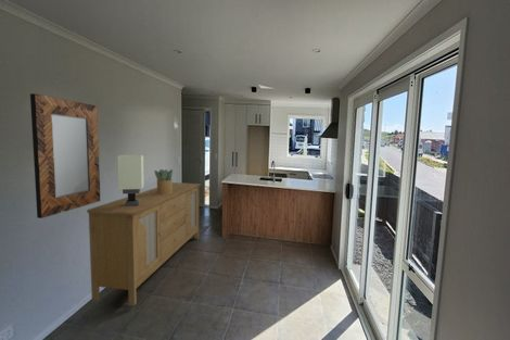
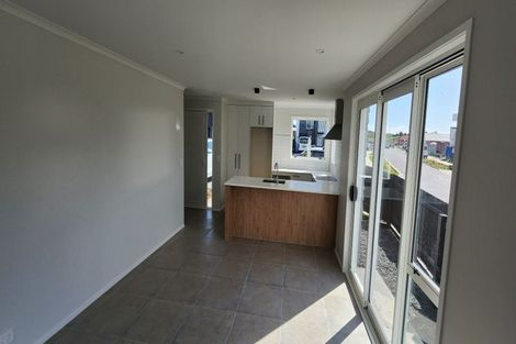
- home mirror [29,92,101,219]
- potted plant [153,168,174,194]
- sideboard [86,181,202,306]
- table lamp [116,154,144,206]
